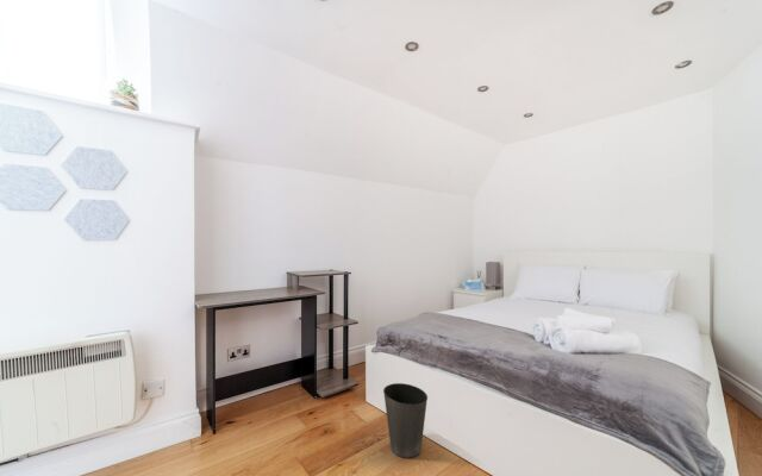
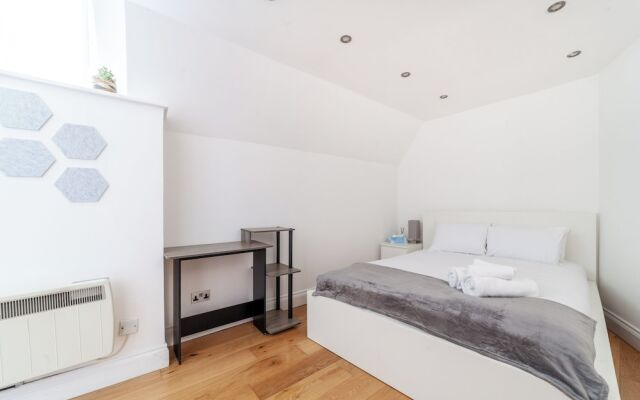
- waste basket [382,382,429,459]
